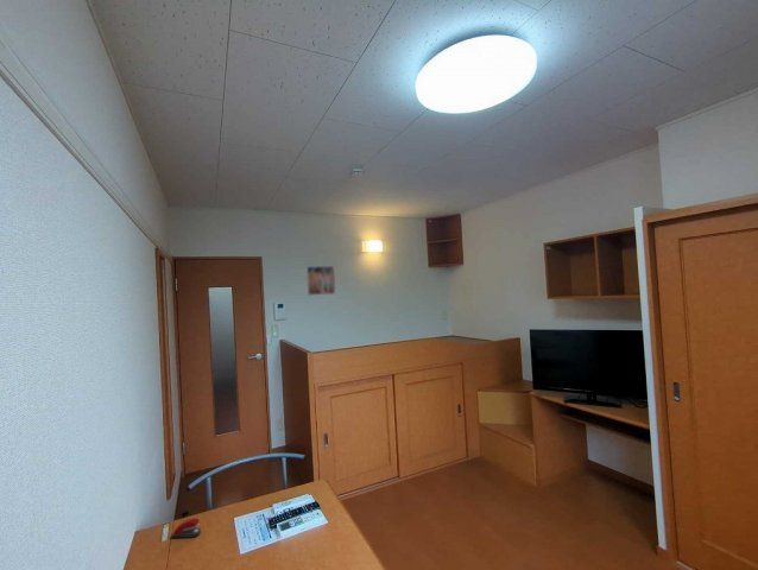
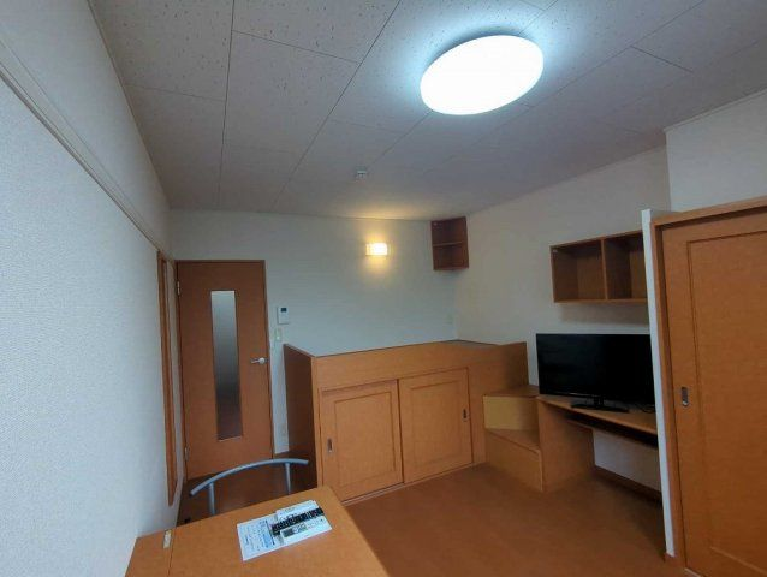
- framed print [305,265,337,297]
- stapler [170,517,202,539]
